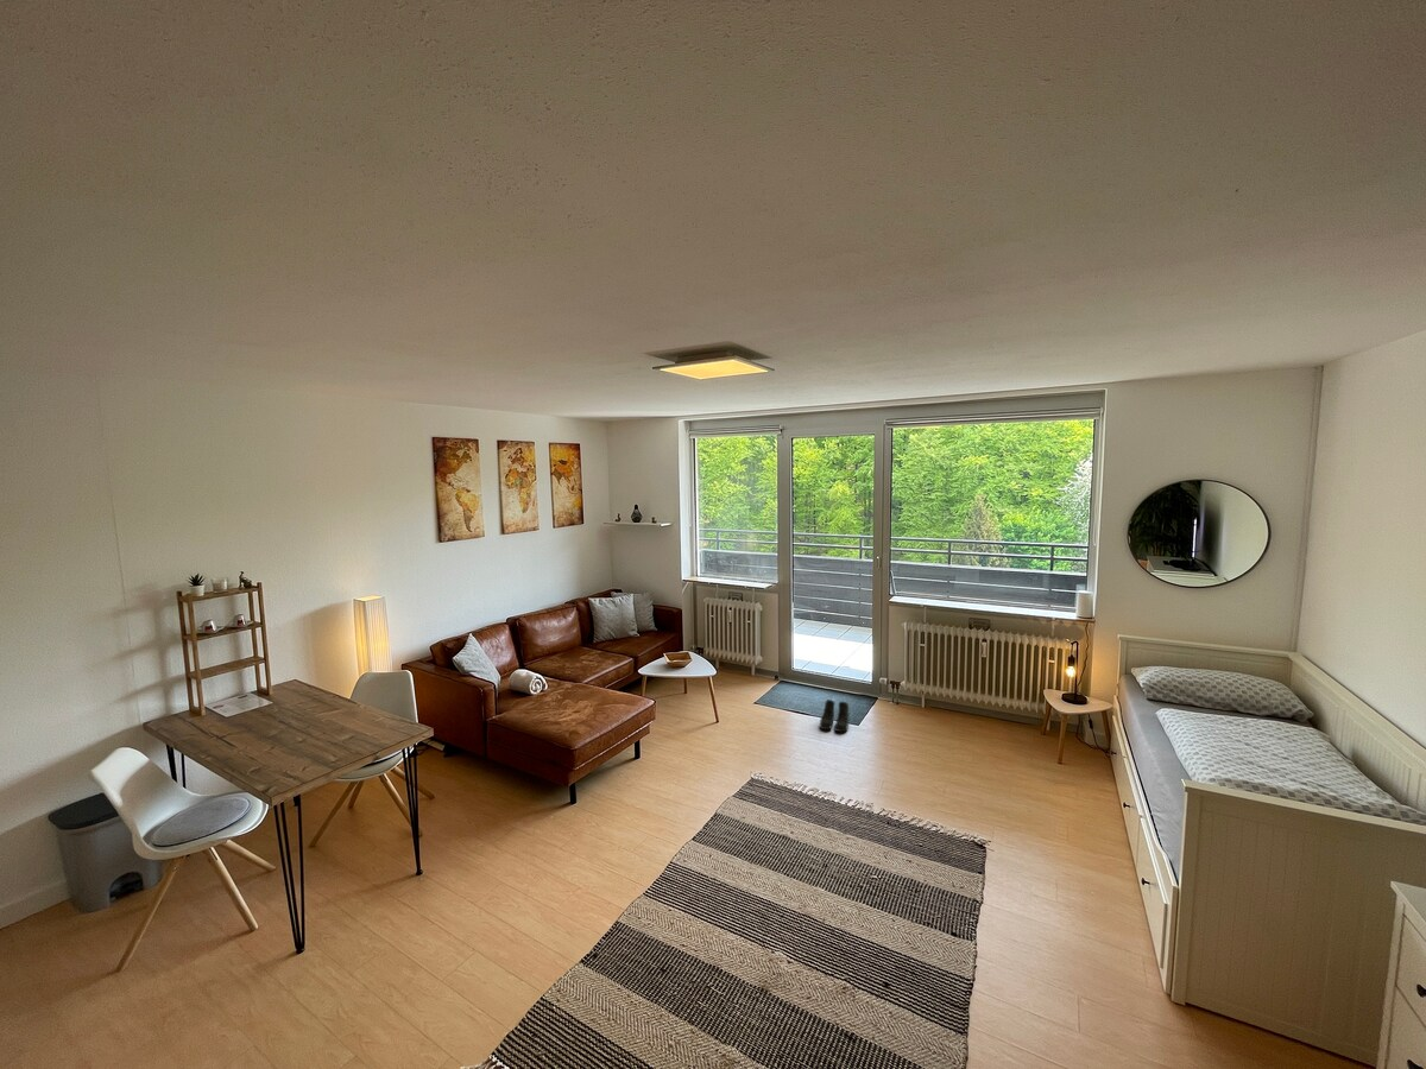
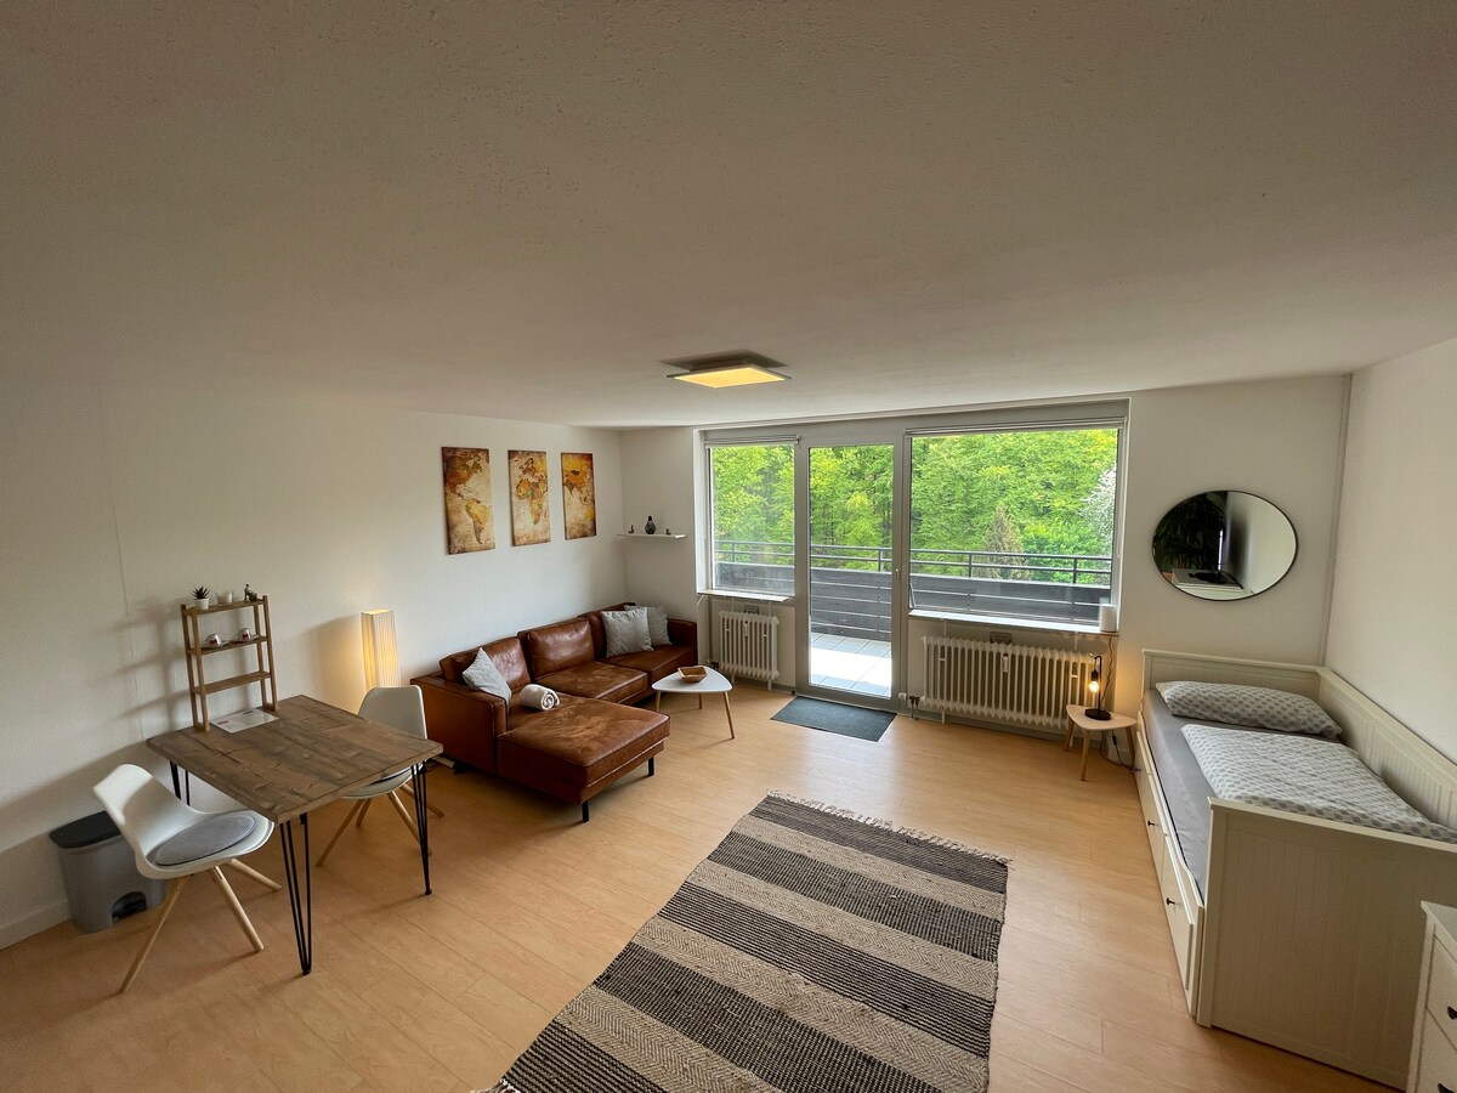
- boots [819,698,850,733]
